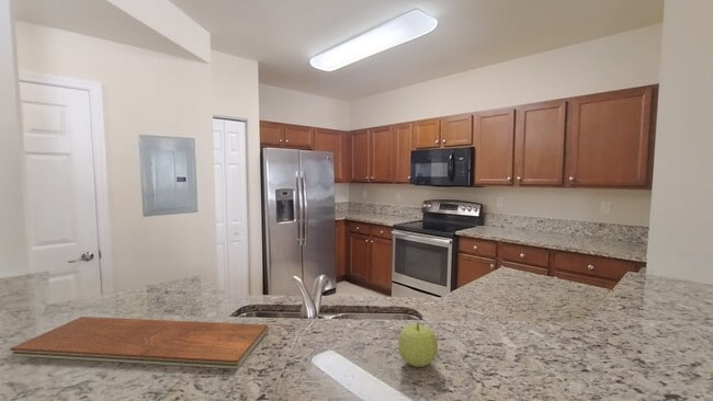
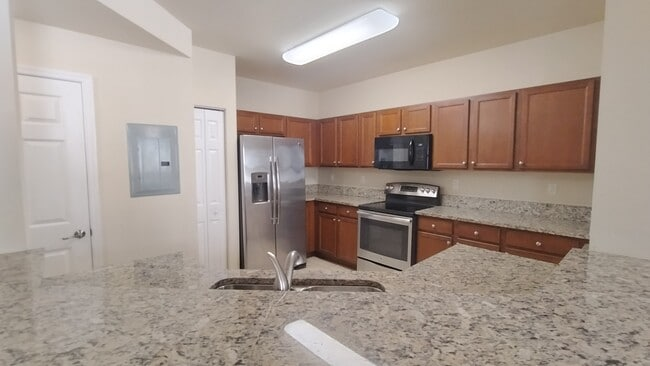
- chopping board [9,316,270,370]
- fruit [397,322,439,368]
